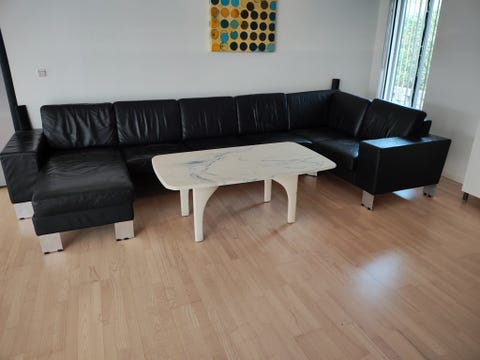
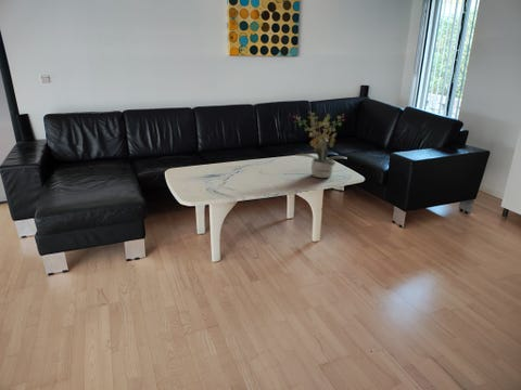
+ potted plant [292,110,347,179]
